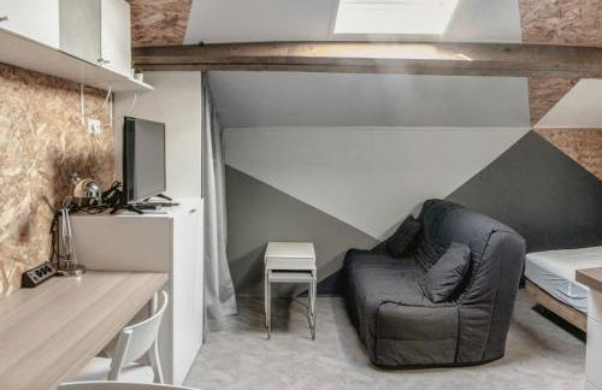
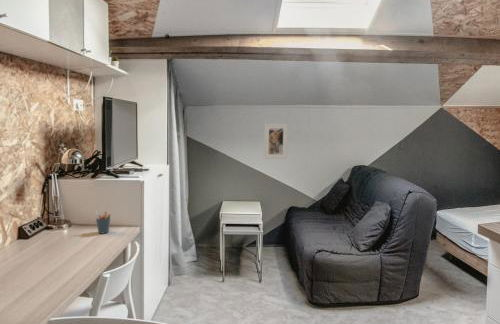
+ pen holder [94,210,112,234]
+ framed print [263,123,289,160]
